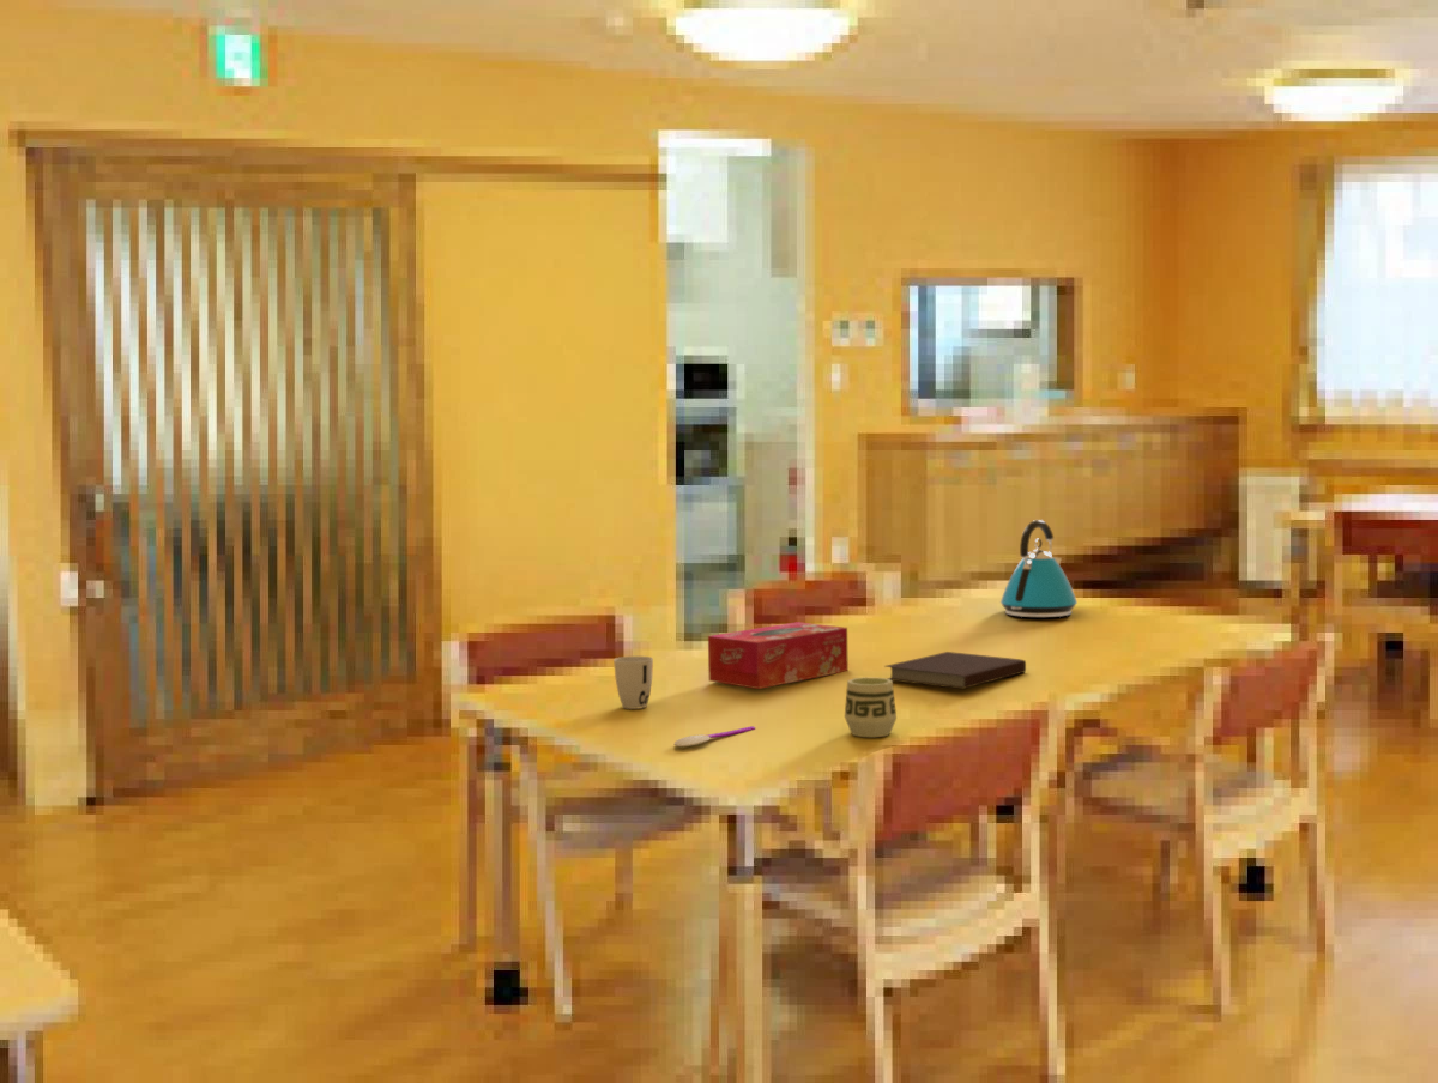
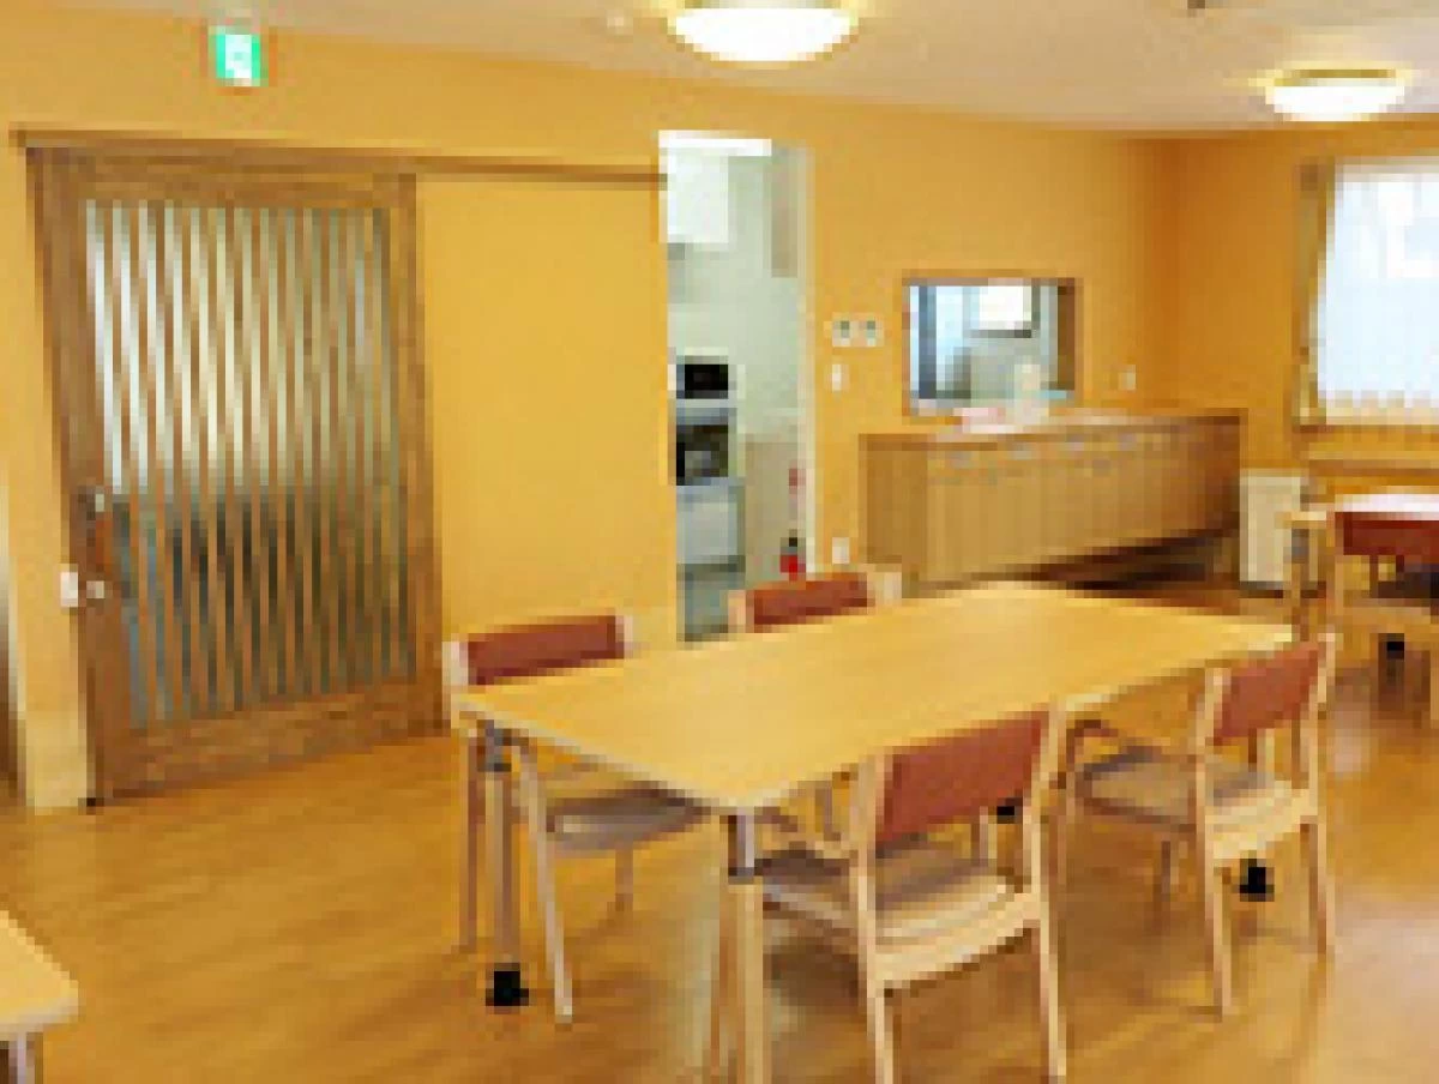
- notebook [883,651,1027,690]
- cup [612,655,654,710]
- kettle [999,519,1078,618]
- spoon [672,725,756,748]
- cup [844,676,898,738]
- tissue box [707,621,850,690]
